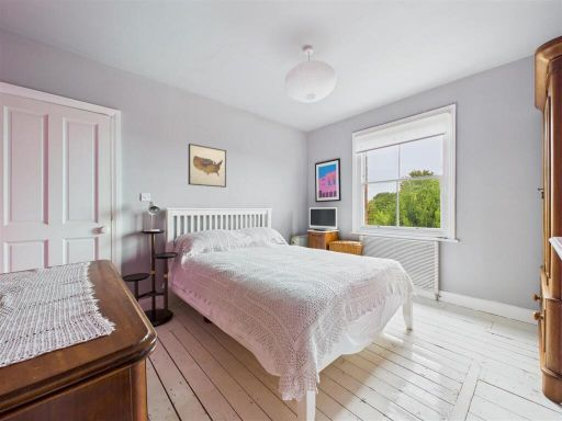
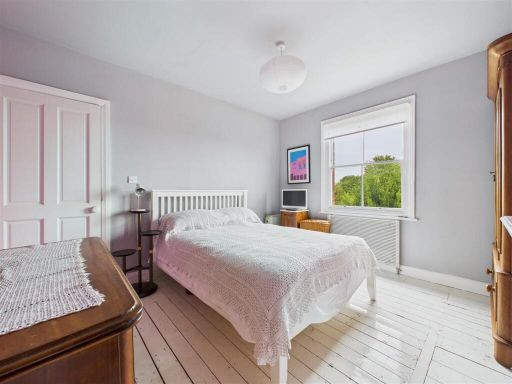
- wall art [187,143,227,189]
